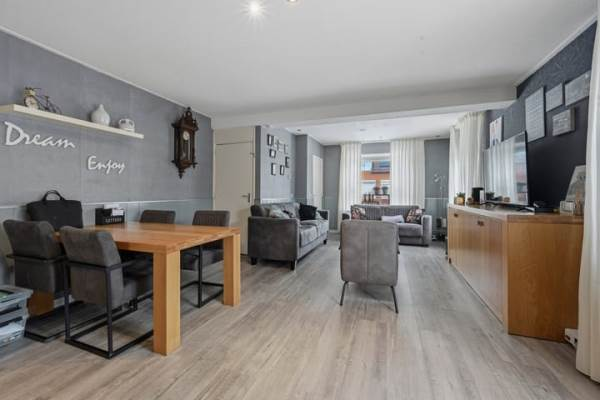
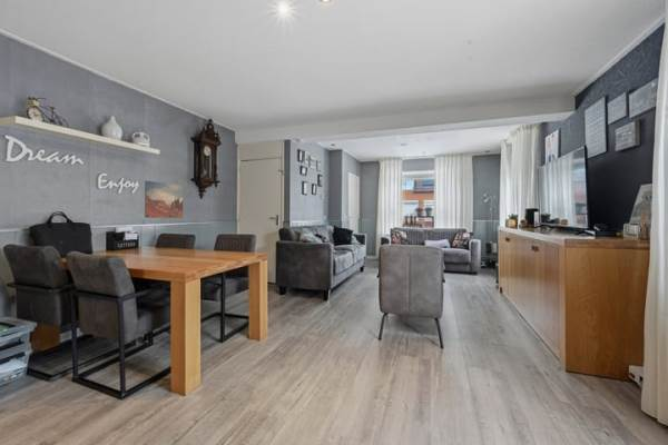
+ wall art [144,179,184,219]
